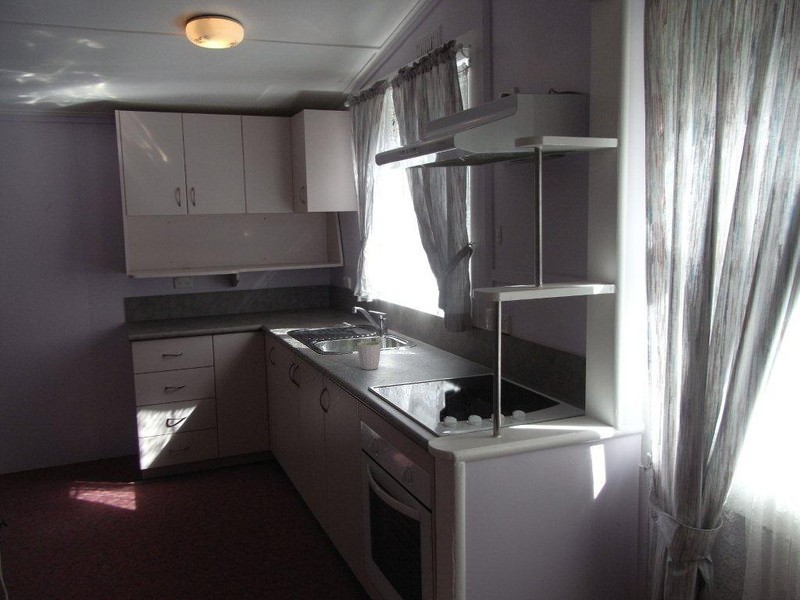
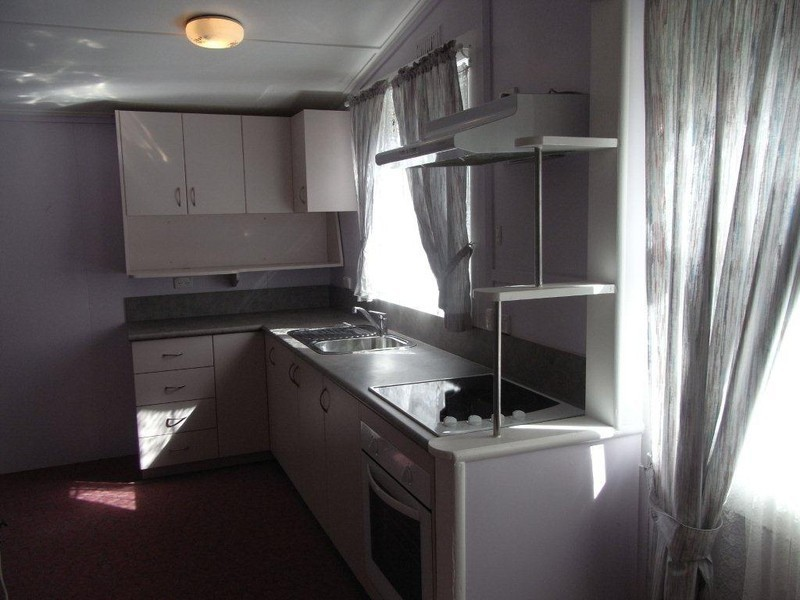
- mug [356,341,382,371]
